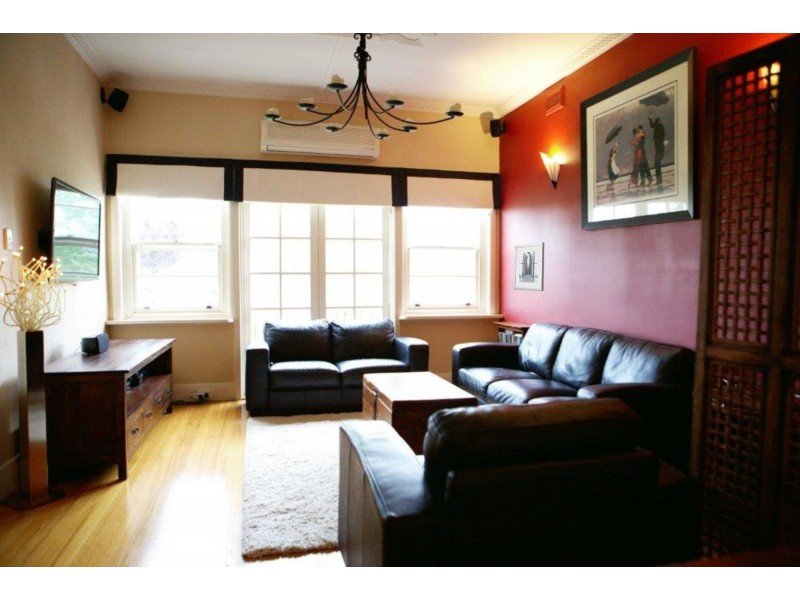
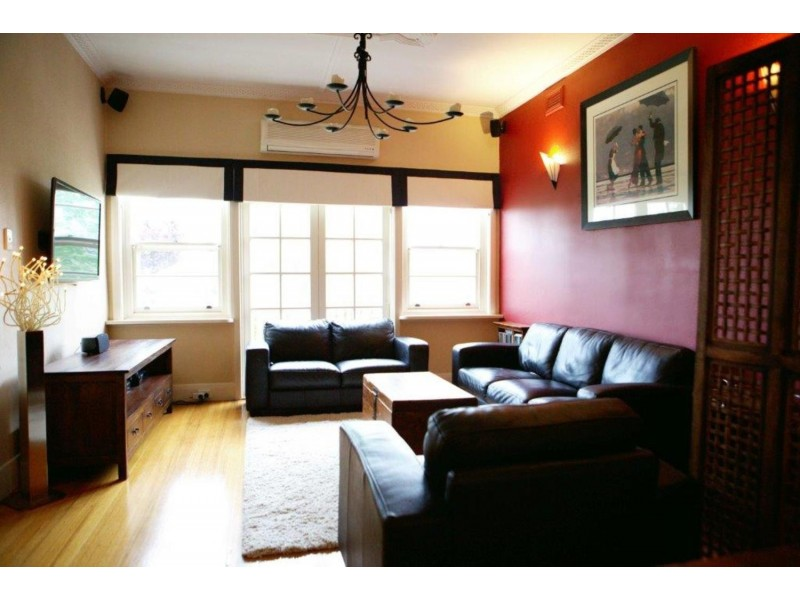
- wall art [513,241,545,292]
